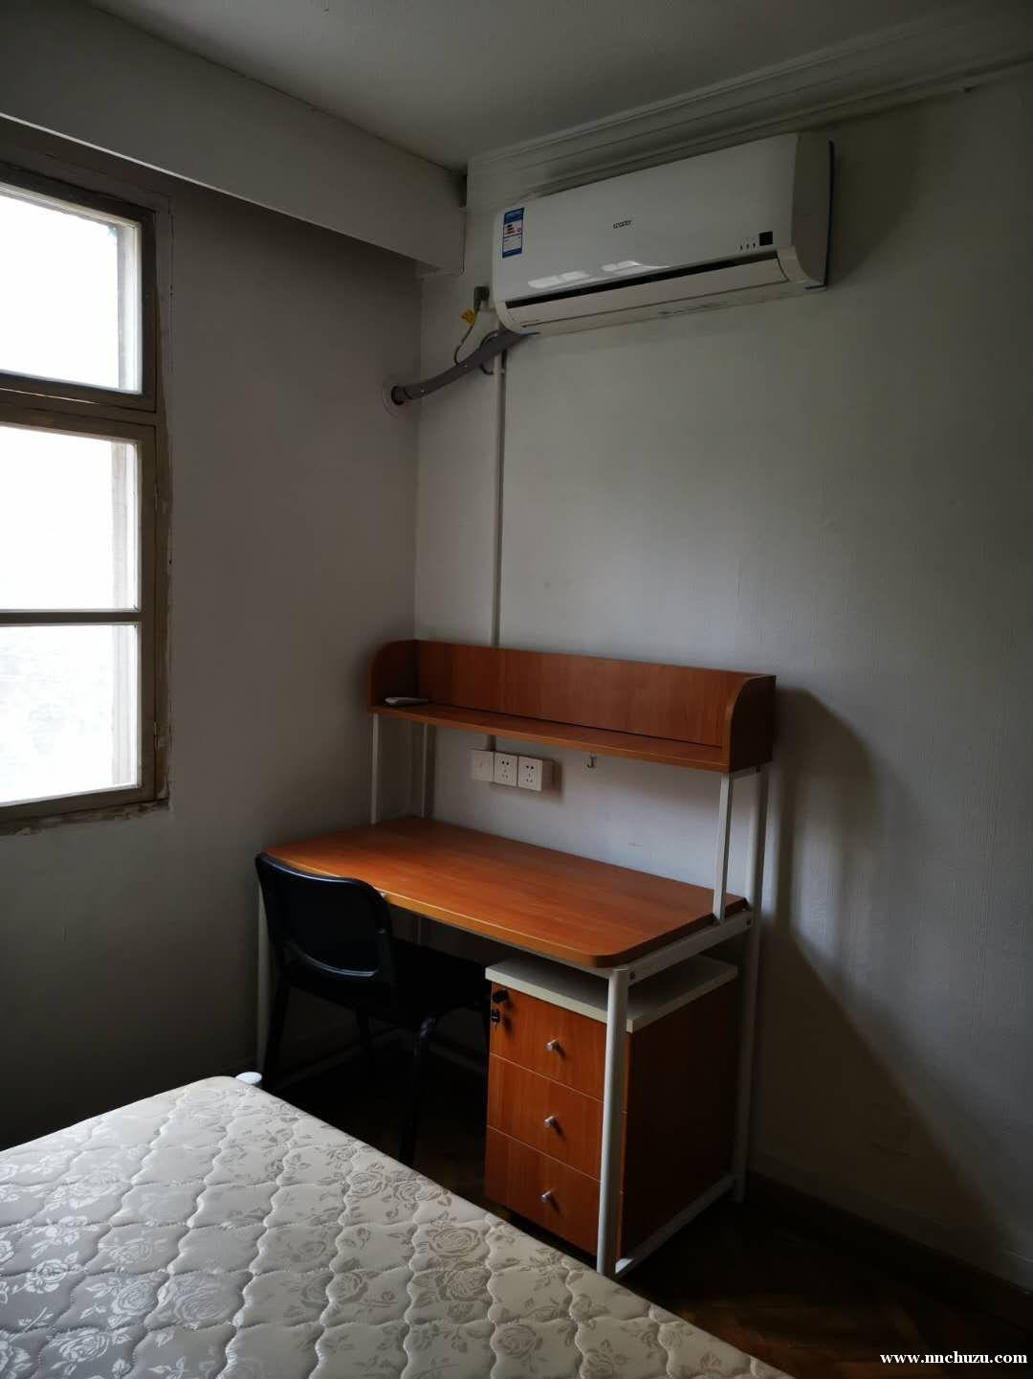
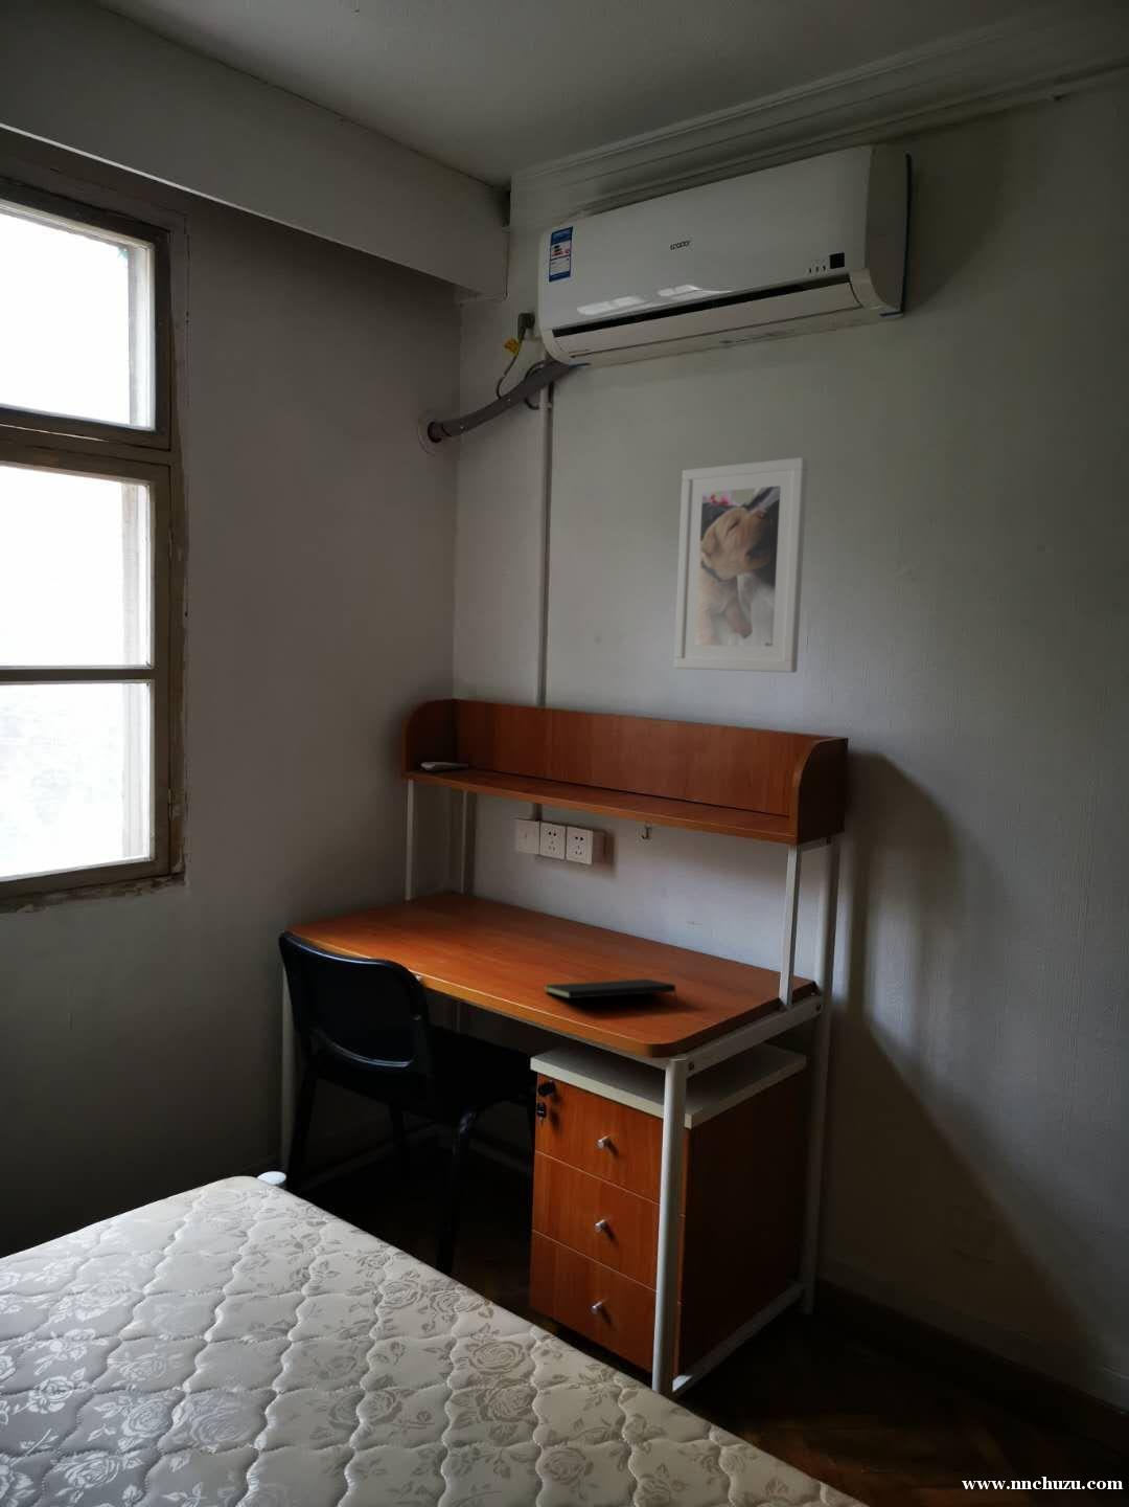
+ notepad [542,978,678,1007]
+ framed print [674,457,809,674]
